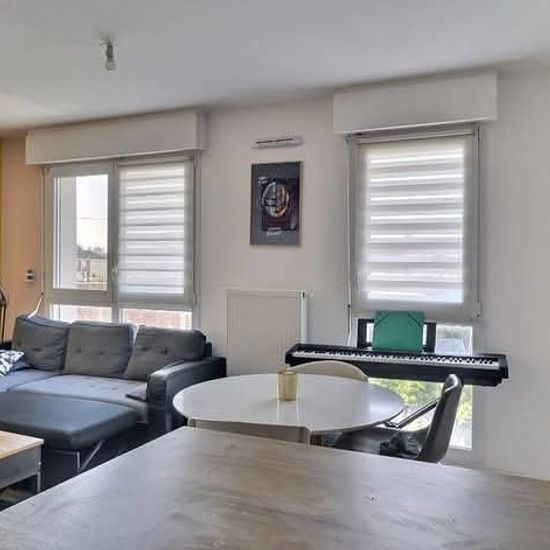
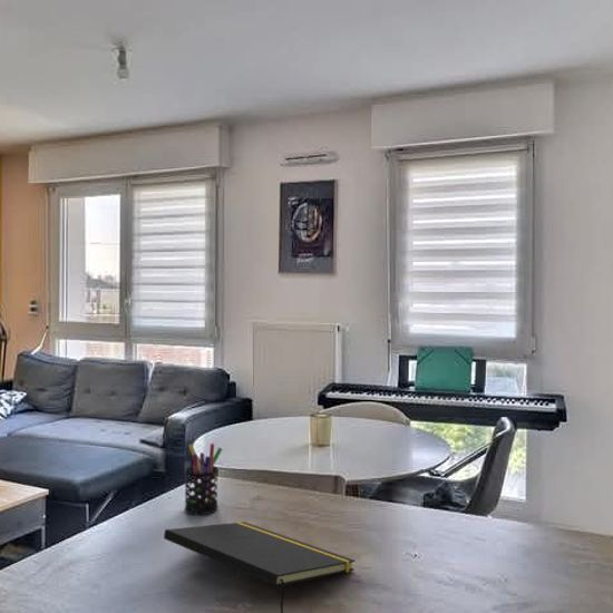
+ pen holder [184,442,223,515]
+ notepad [163,520,356,613]
